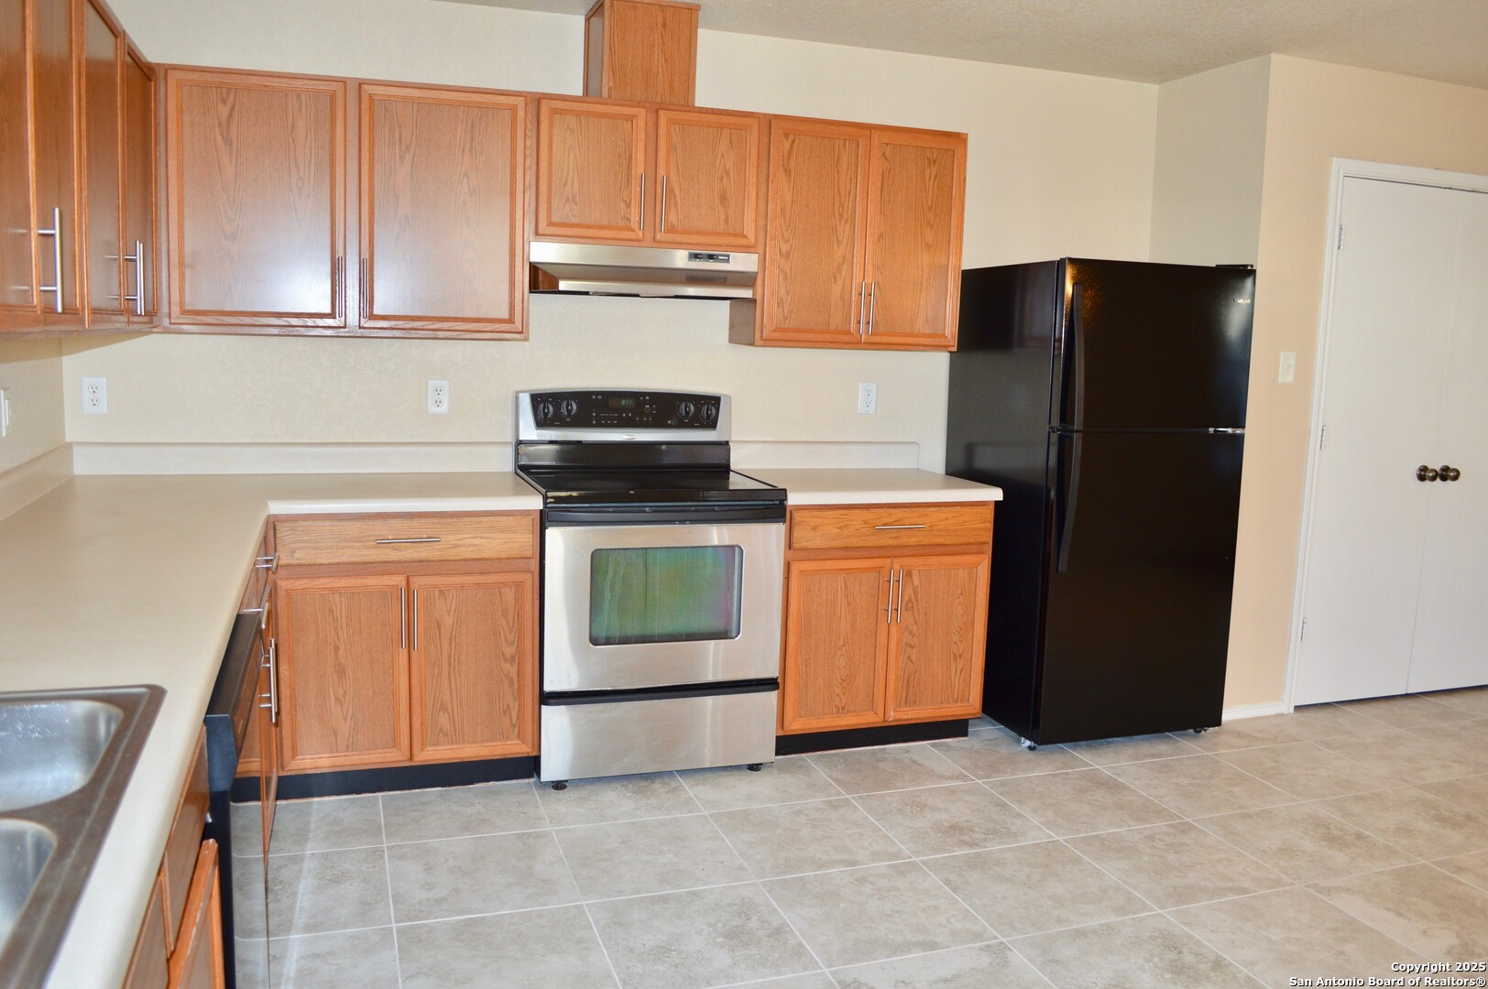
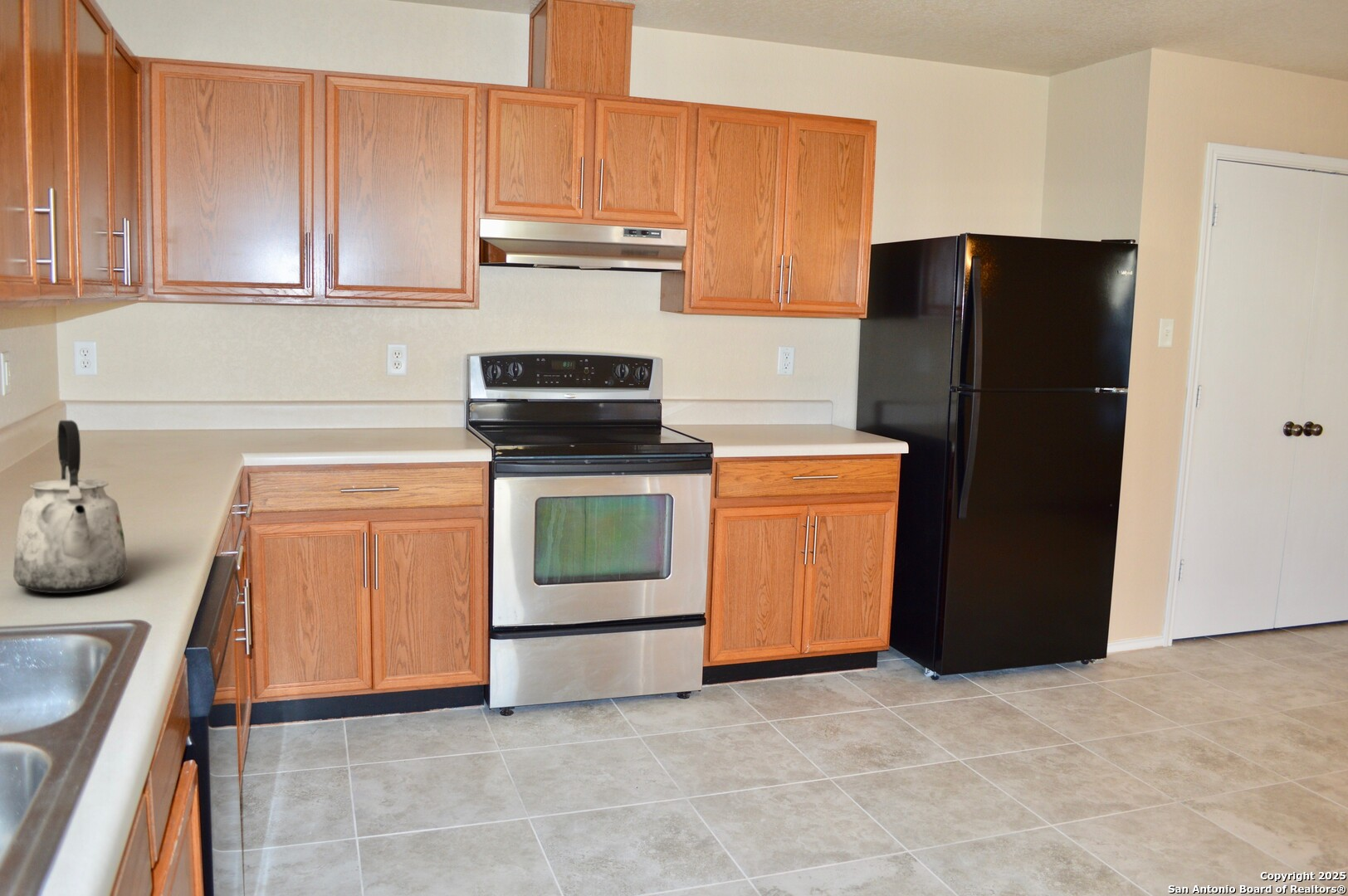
+ kettle [12,420,129,594]
